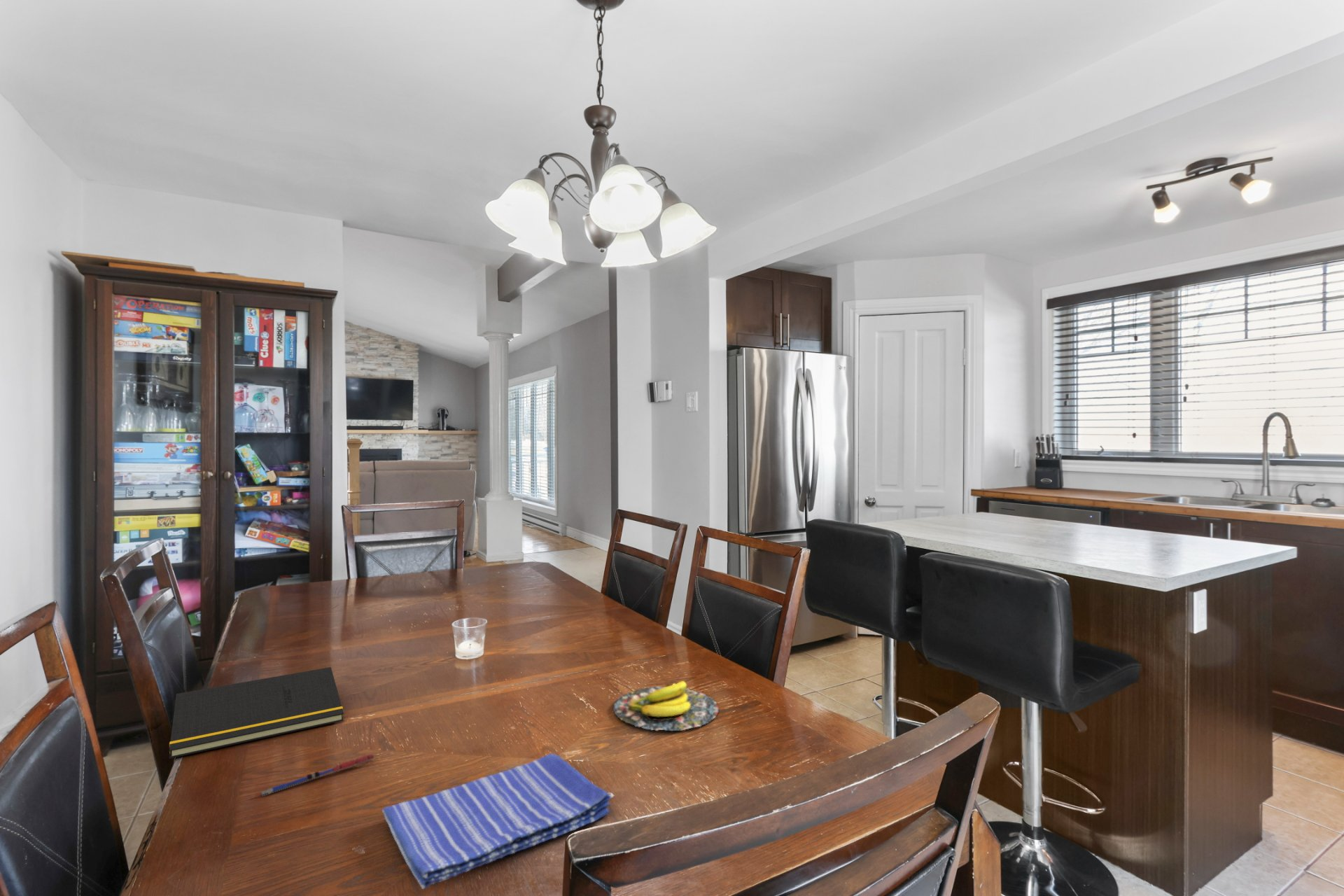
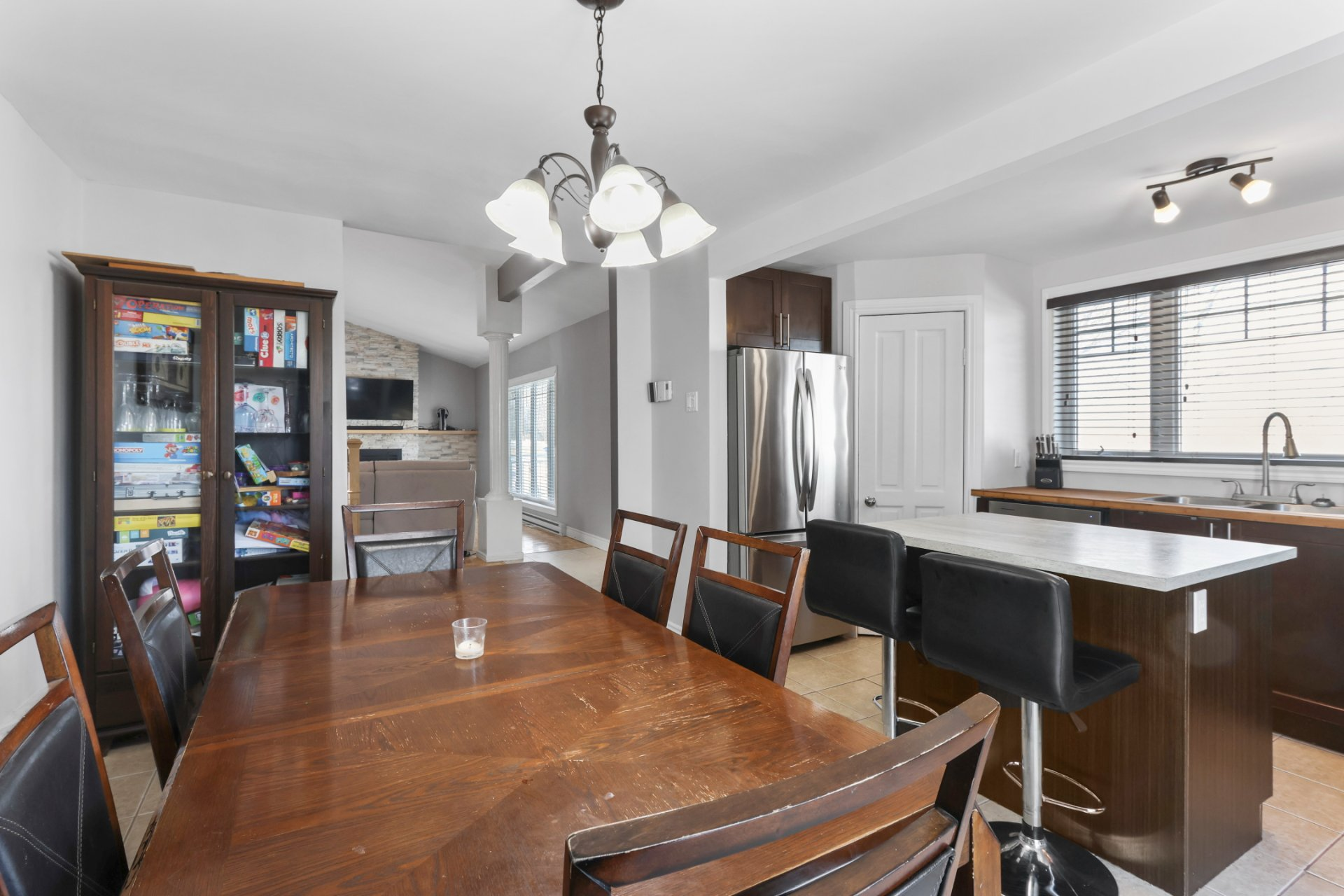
- banana [612,680,720,731]
- notepad [169,666,344,759]
- pen [260,754,374,797]
- dish towel [381,753,612,890]
